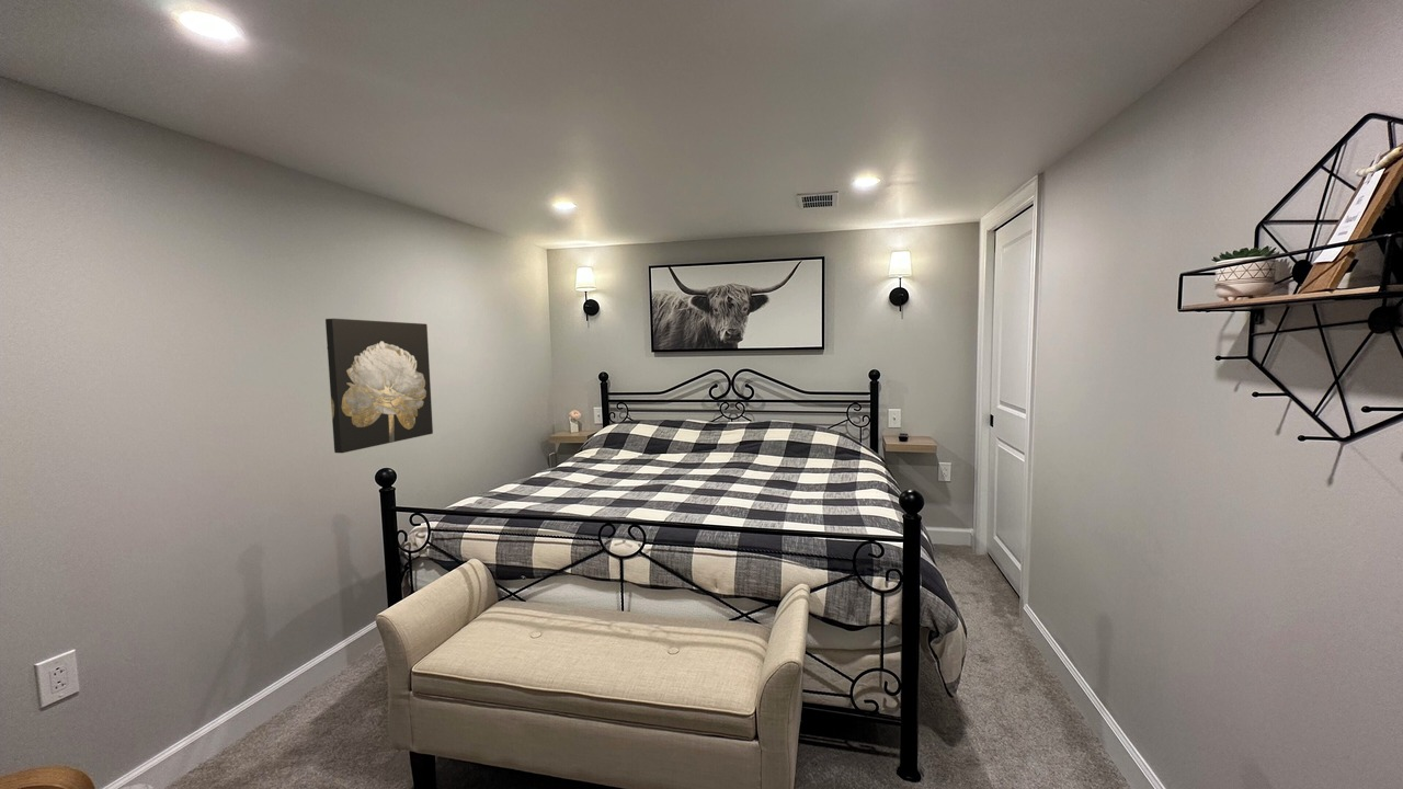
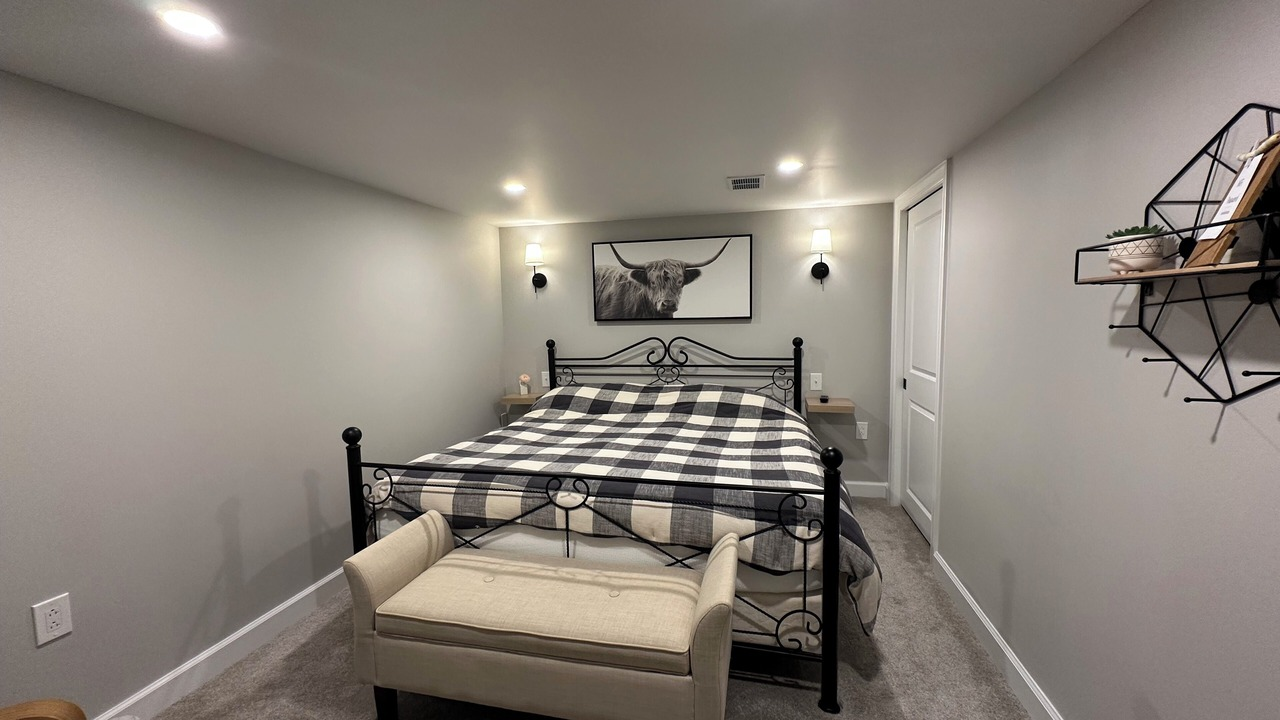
- wall art [324,318,434,454]
